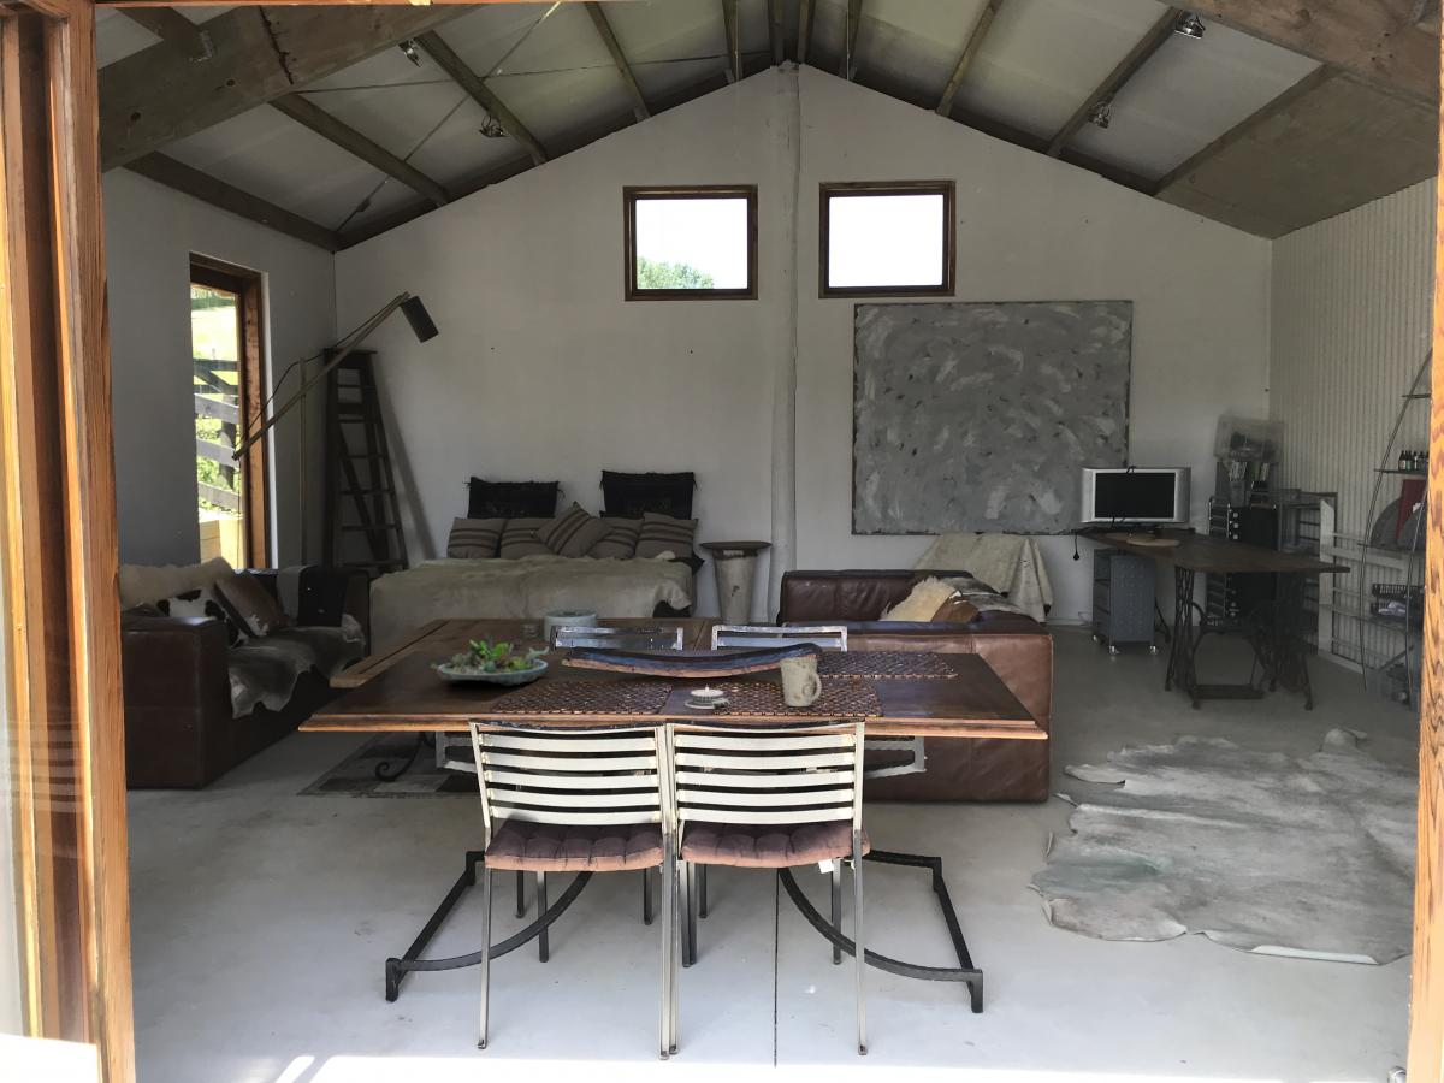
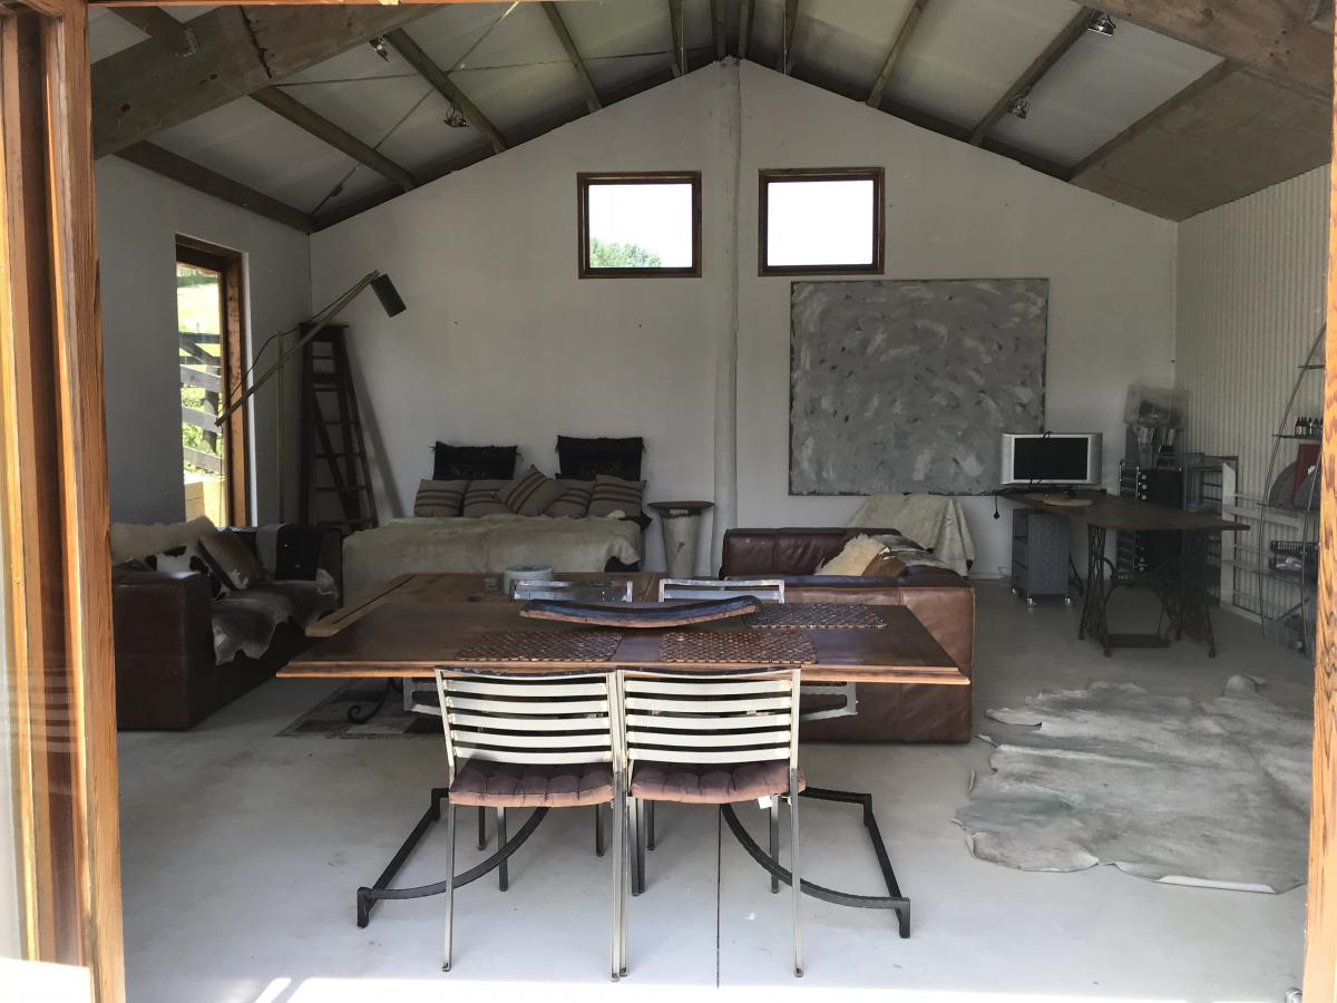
- mug [780,657,822,708]
- architectural model [683,685,730,710]
- succulent planter [430,632,550,687]
